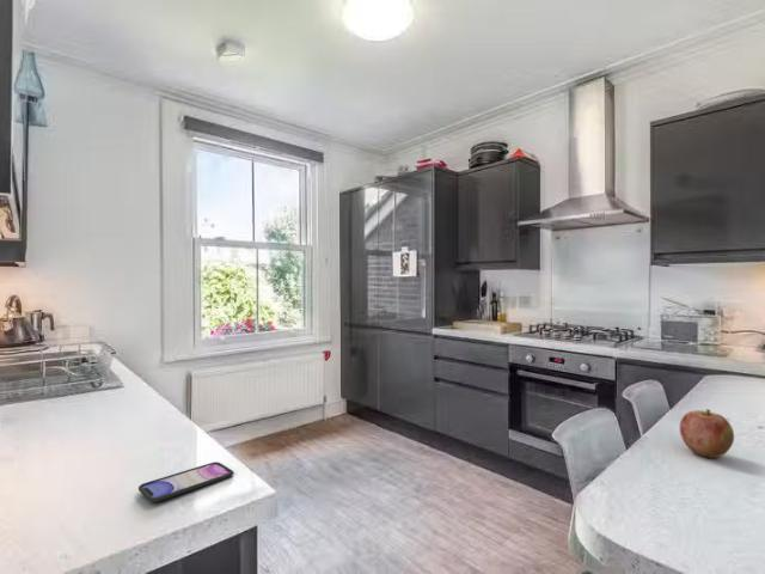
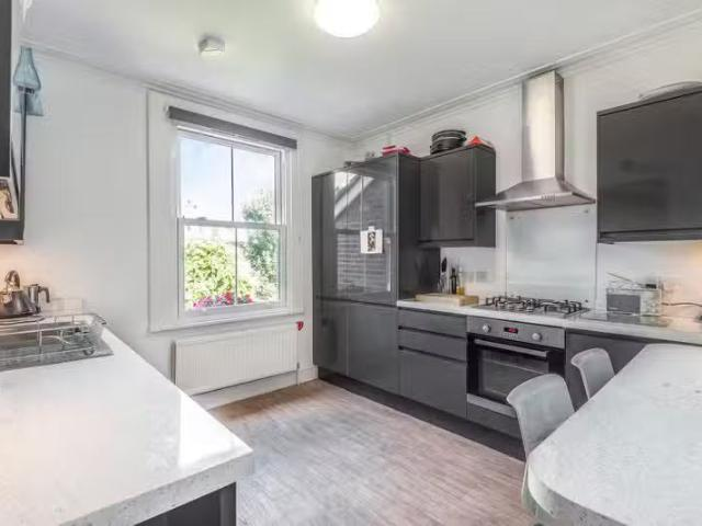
- smartphone [137,460,234,503]
- apple [679,408,735,459]
